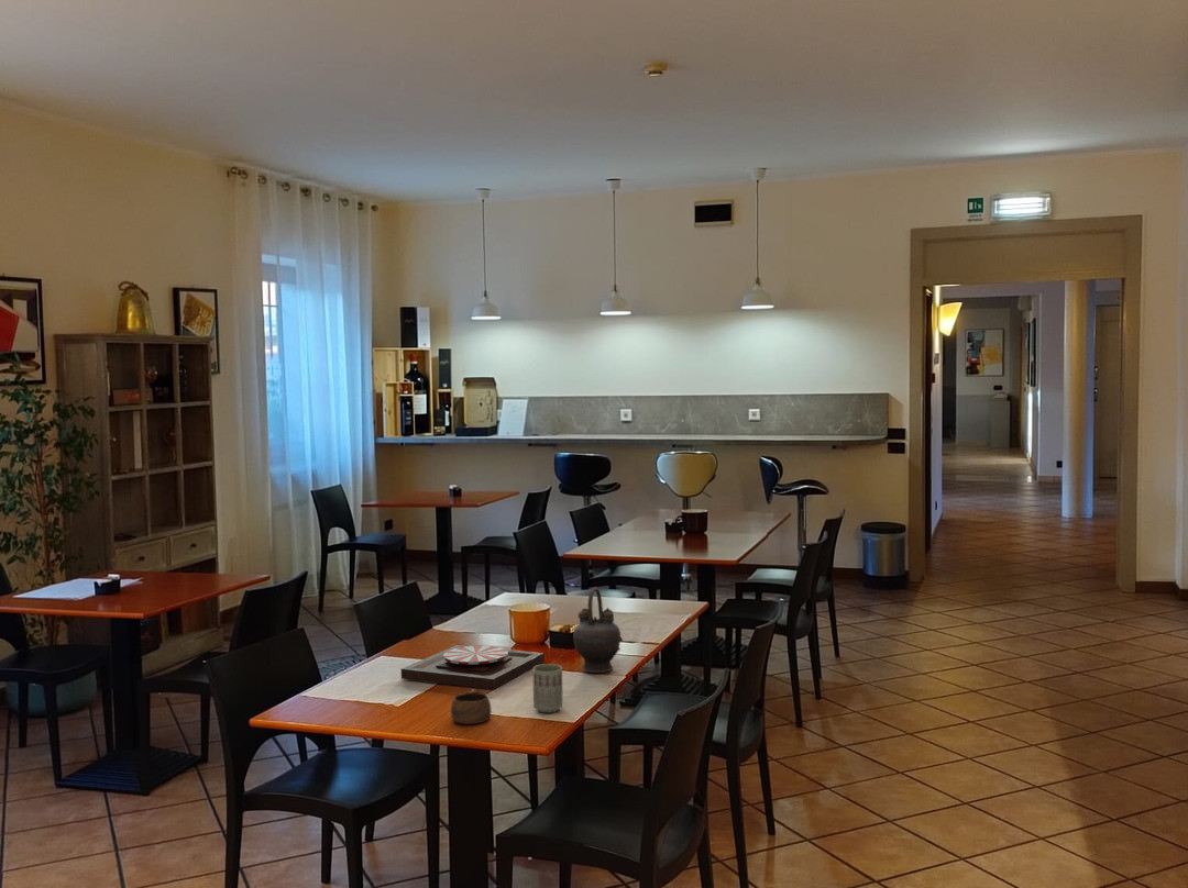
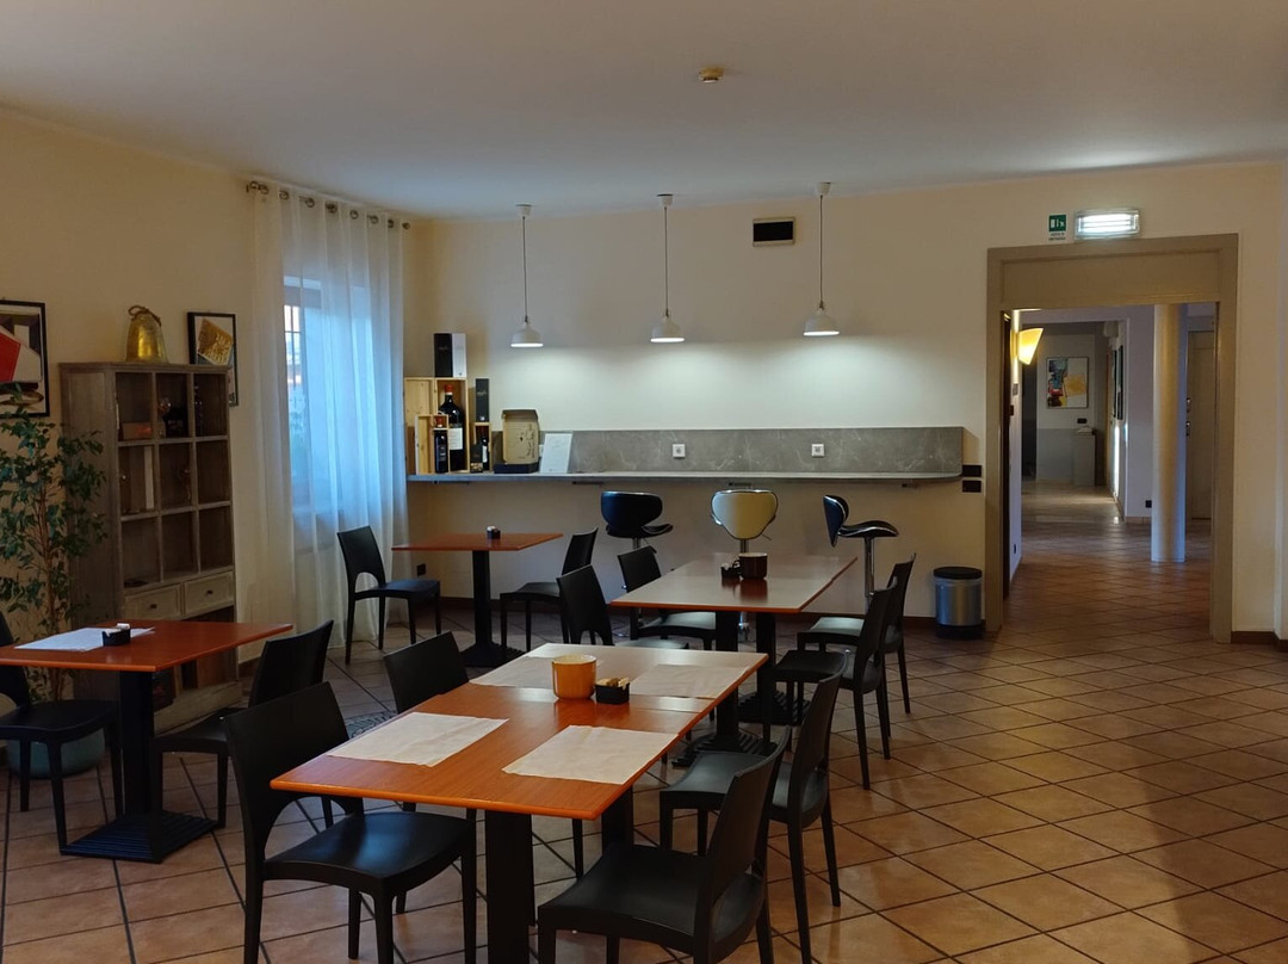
- teapot [572,586,624,674]
- cup [532,663,563,713]
- plate [400,644,546,690]
- cup [450,688,493,725]
